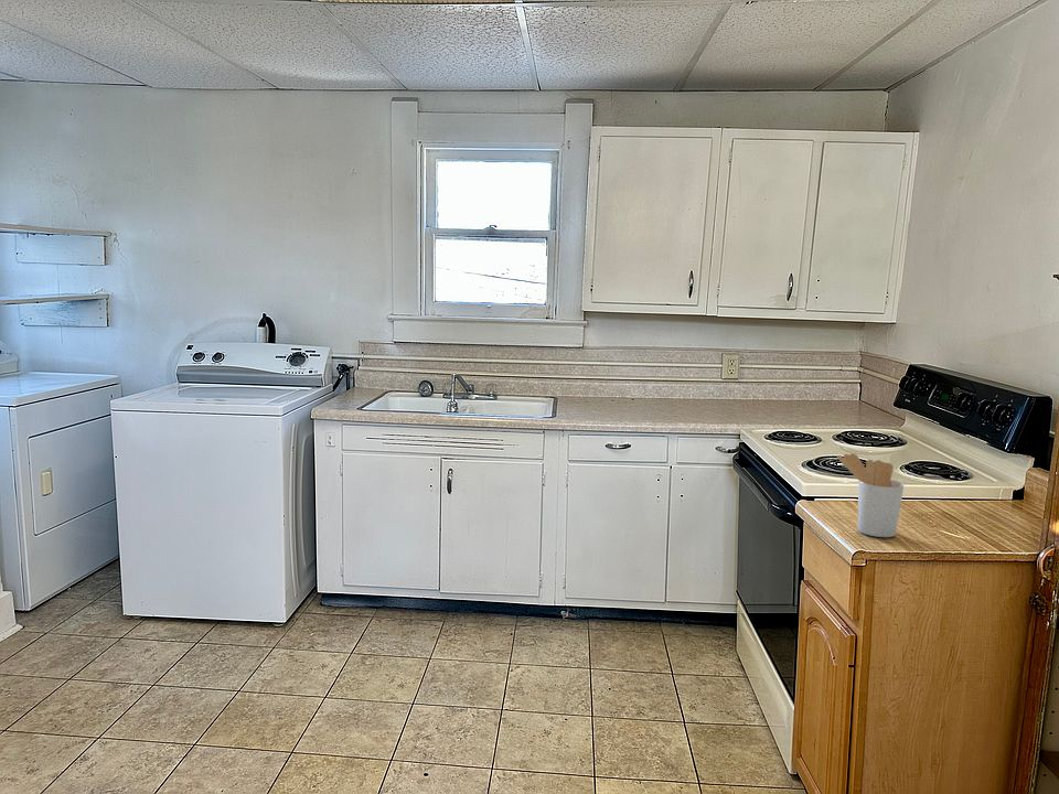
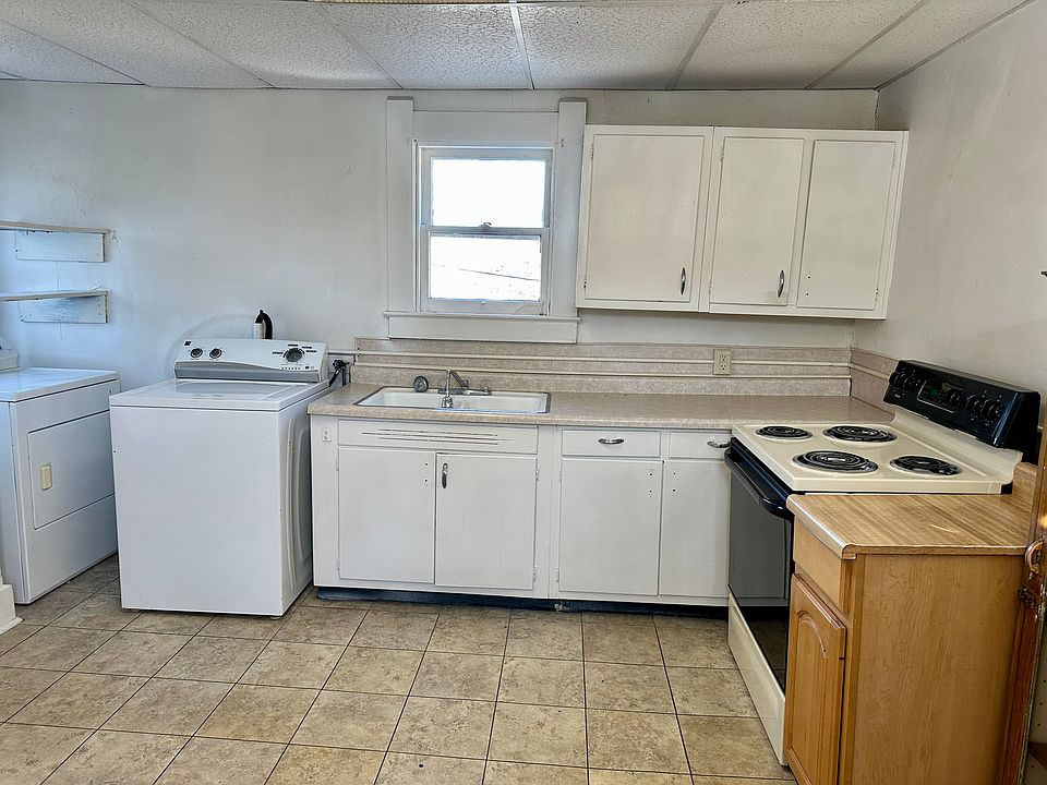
- utensil holder [836,452,905,538]
